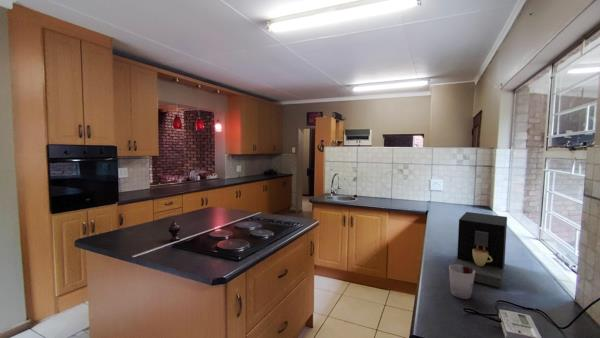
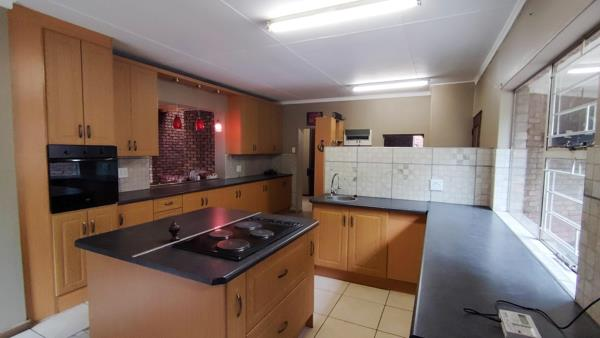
- coffee maker [452,211,508,289]
- cup [448,264,475,300]
